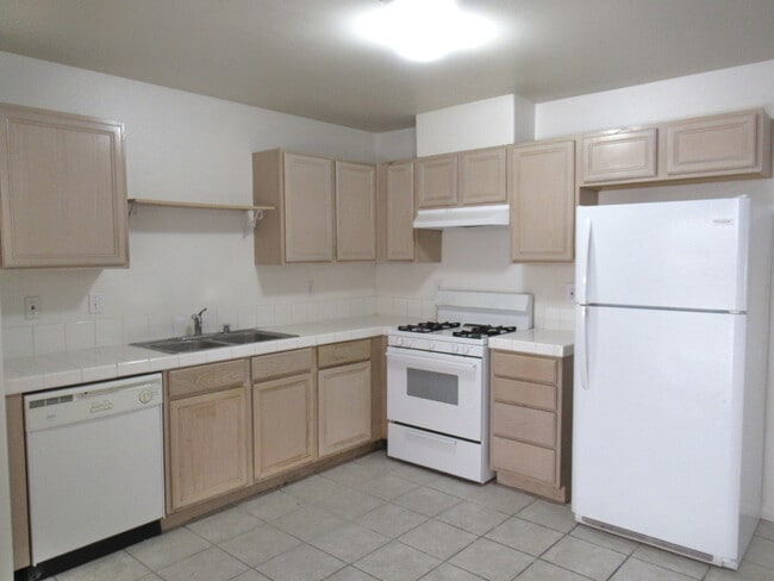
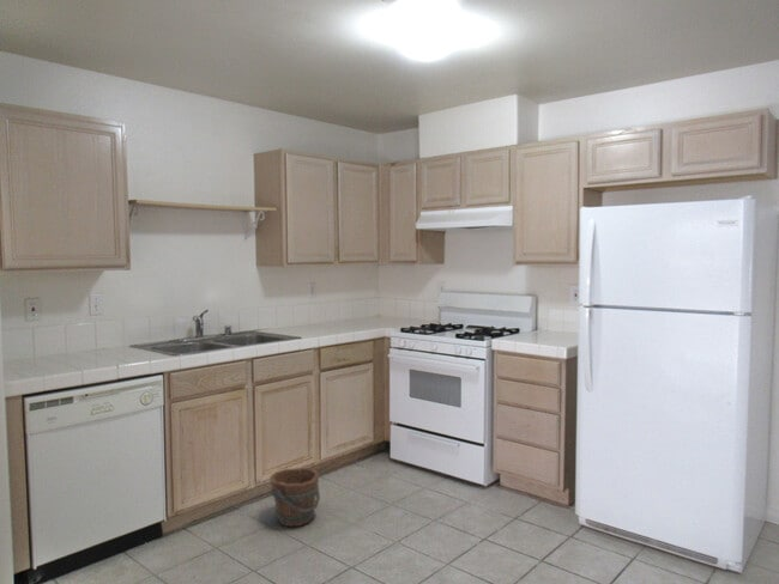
+ bucket [268,467,321,528]
